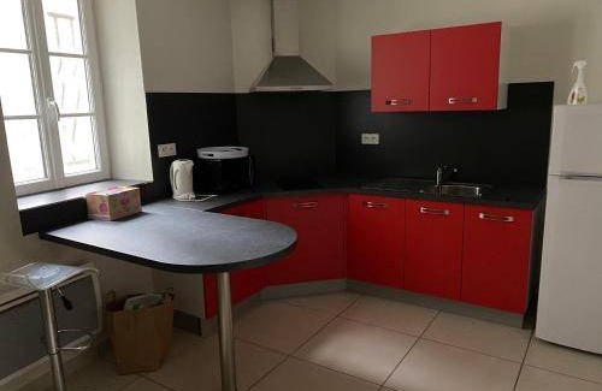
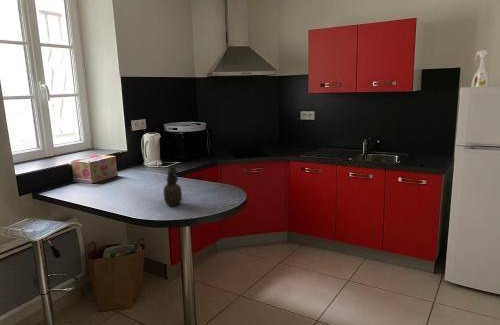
+ fruit [162,164,183,207]
